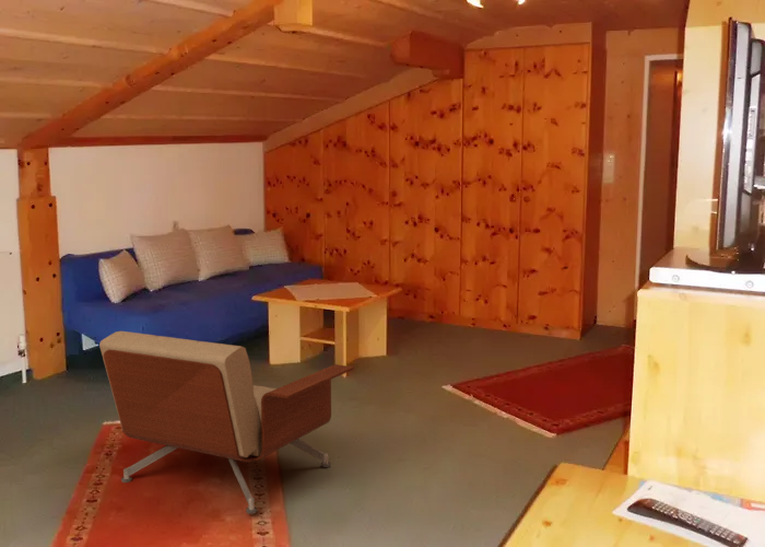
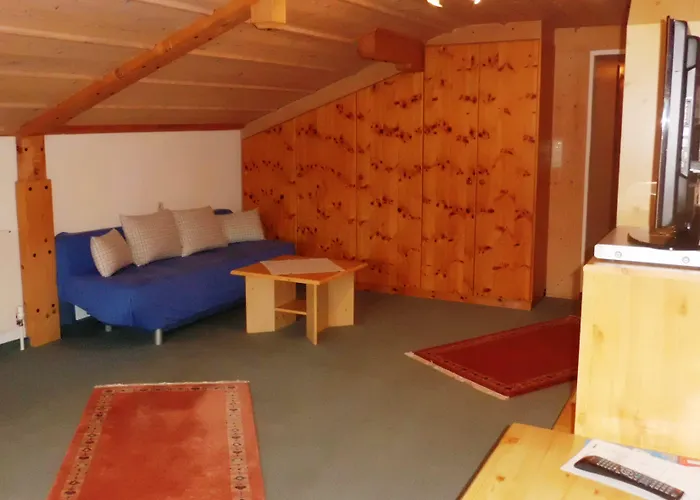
- armchair [98,330,355,515]
